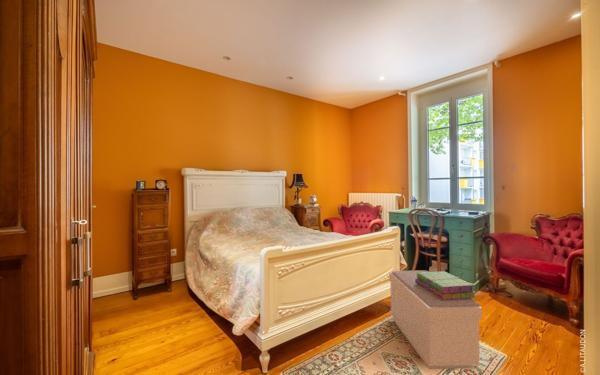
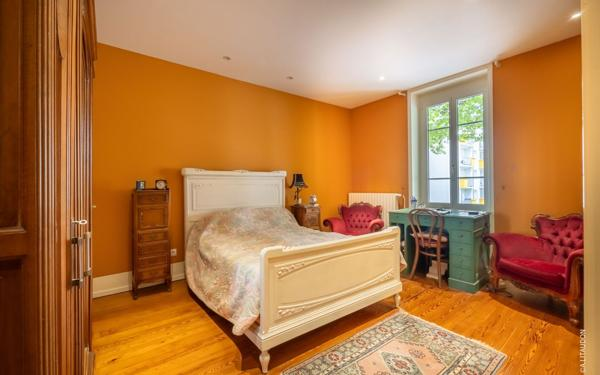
- bench [388,270,483,370]
- stack of books [415,270,477,300]
